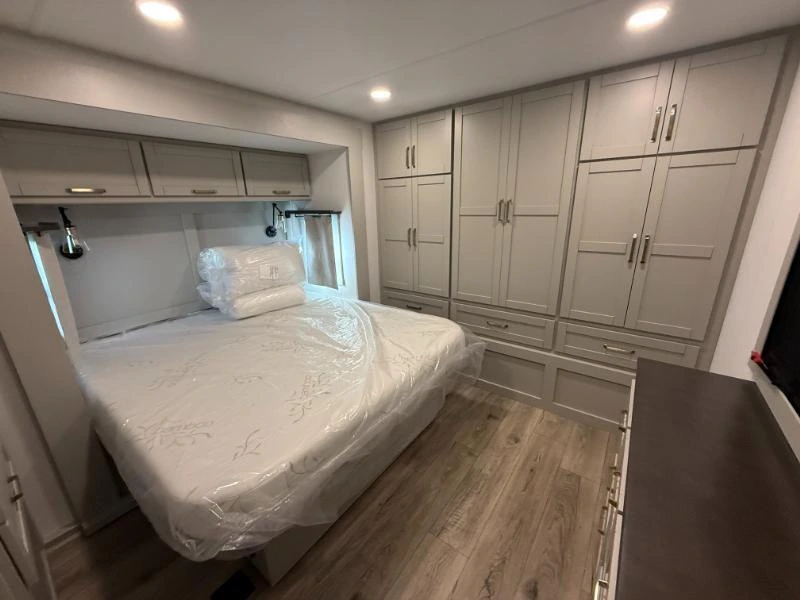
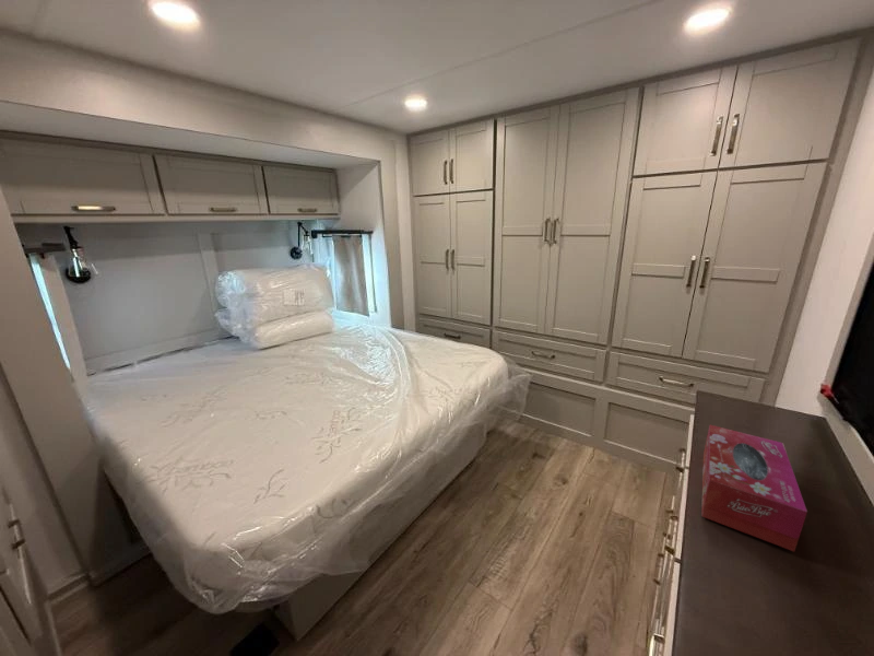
+ tissue box [700,424,808,552]
